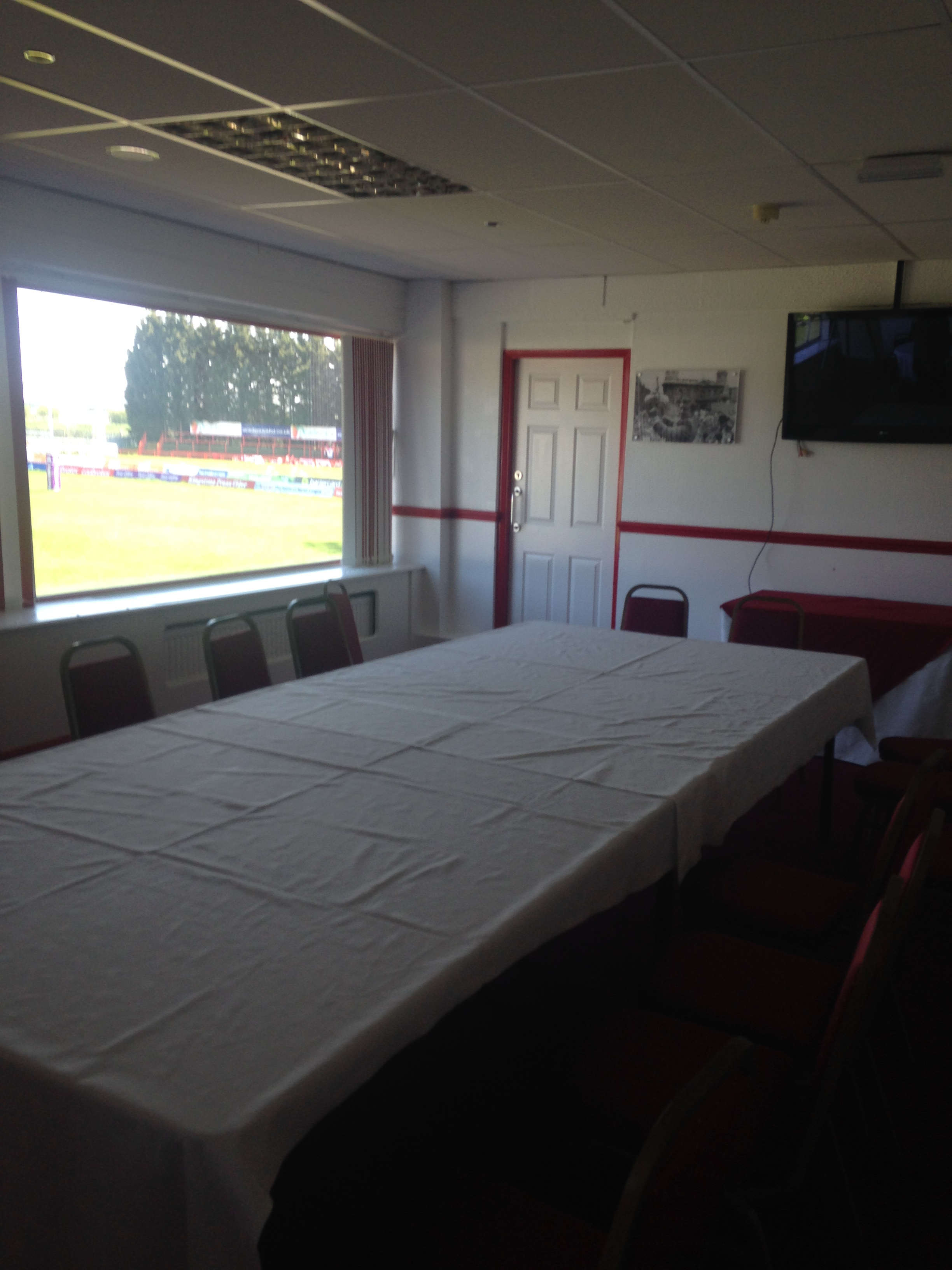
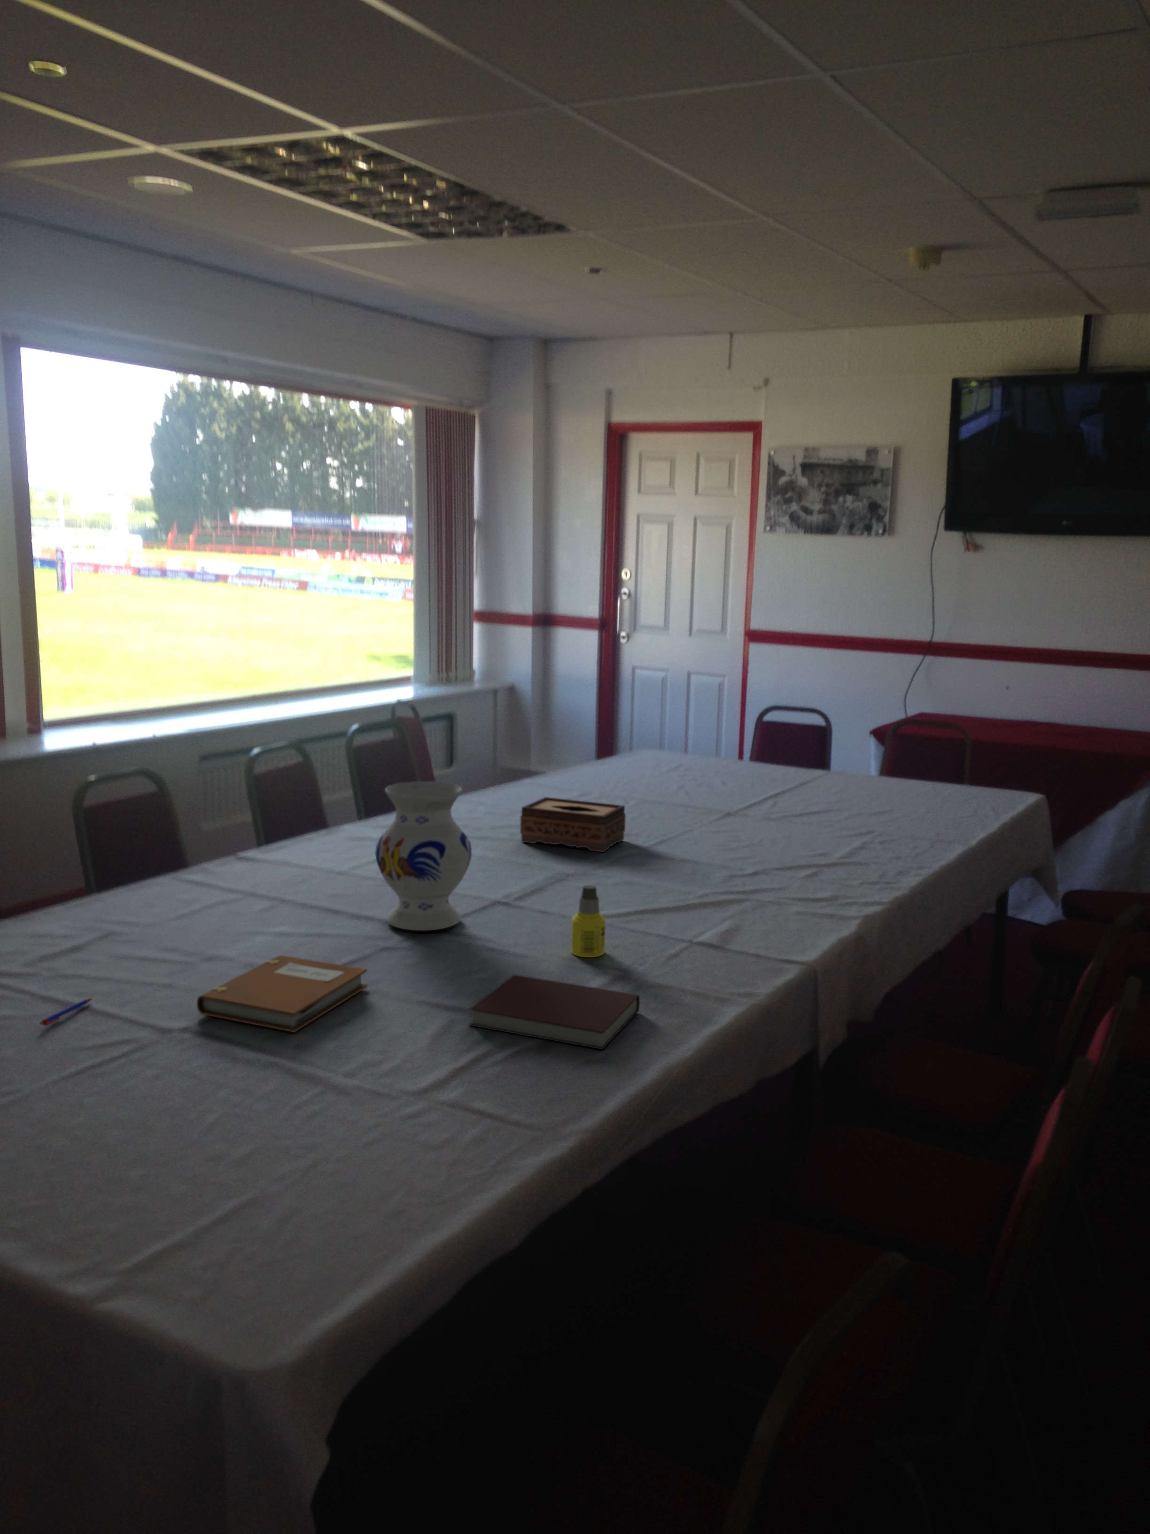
+ notebook [467,974,640,1050]
+ tissue box [519,797,626,853]
+ vase [374,780,472,931]
+ pen [39,998,93,1027]
+ notebook [197,954,368,1033]
+ bottle [570,884,606,958]
